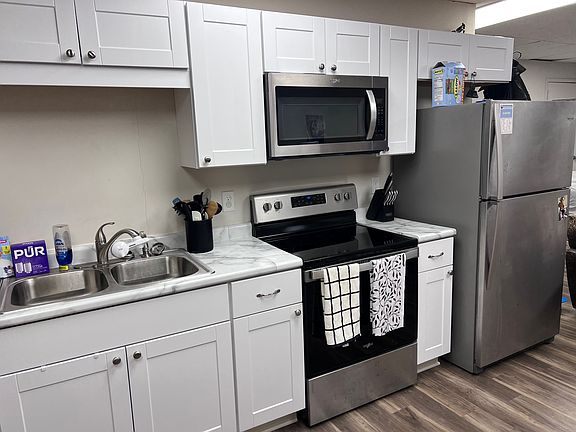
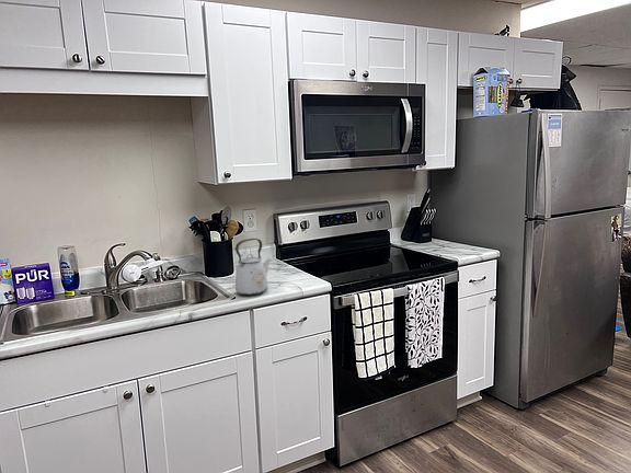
+ kettle [234,238,273,297]
